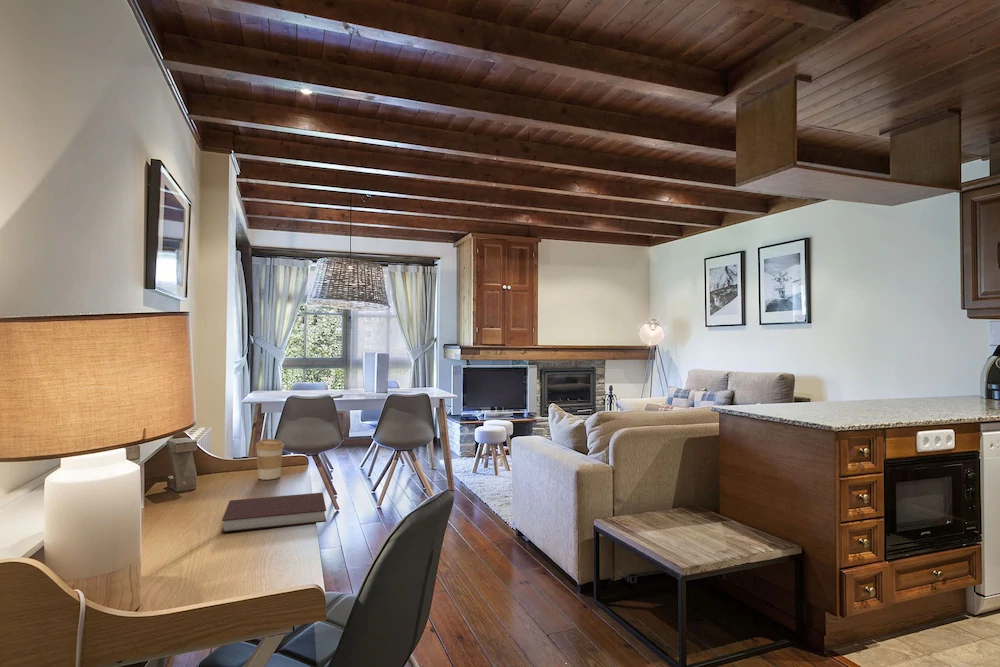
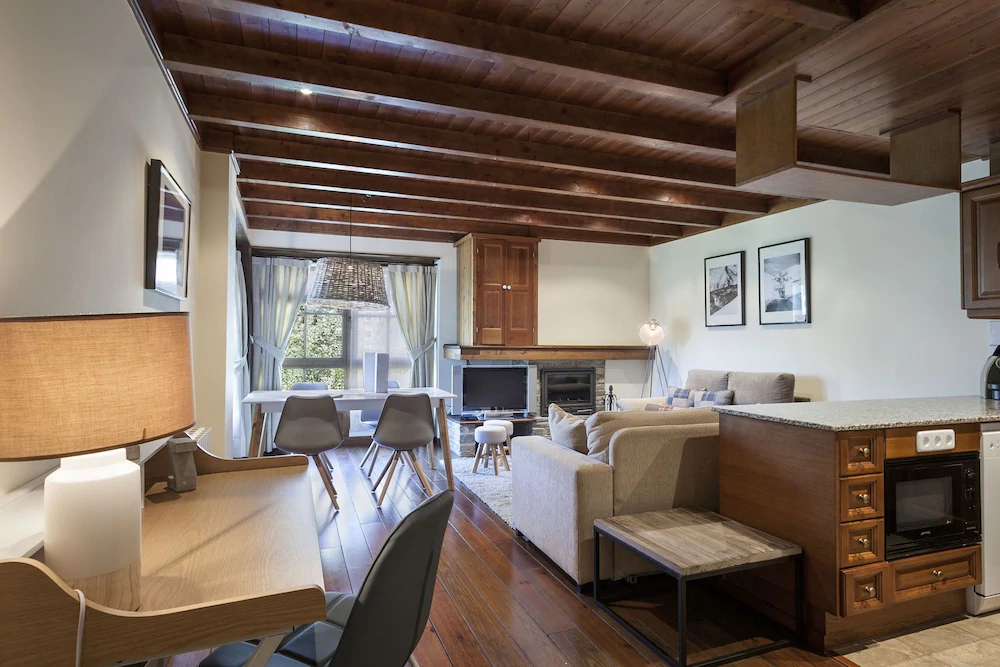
- notebook [221,492,327,533]
- coffee cup [255,438,285,481]
